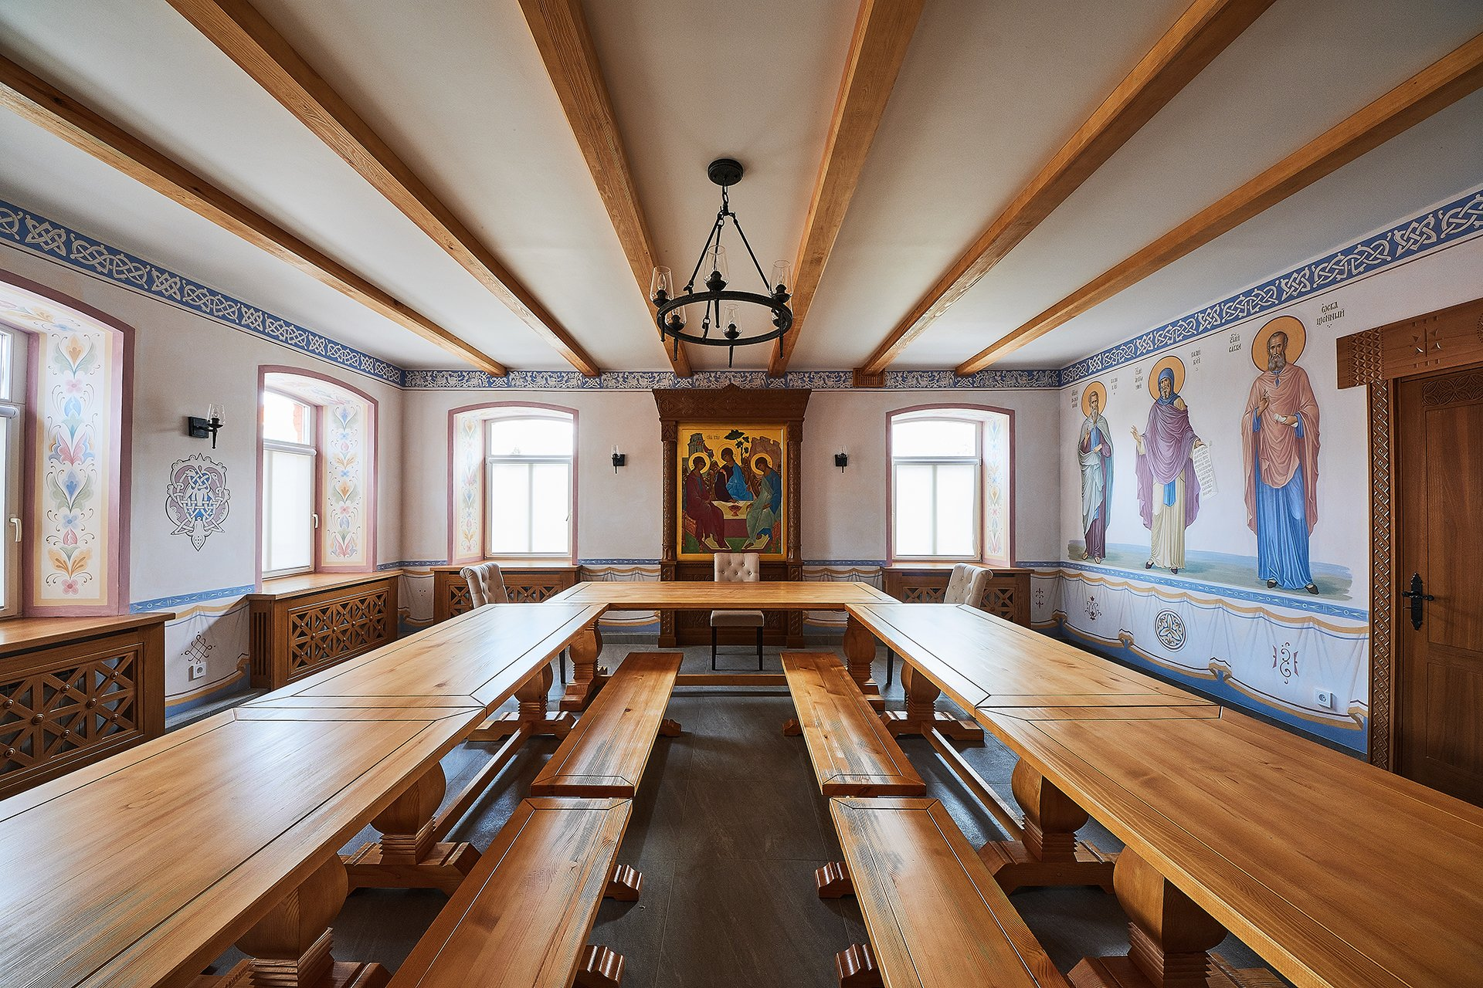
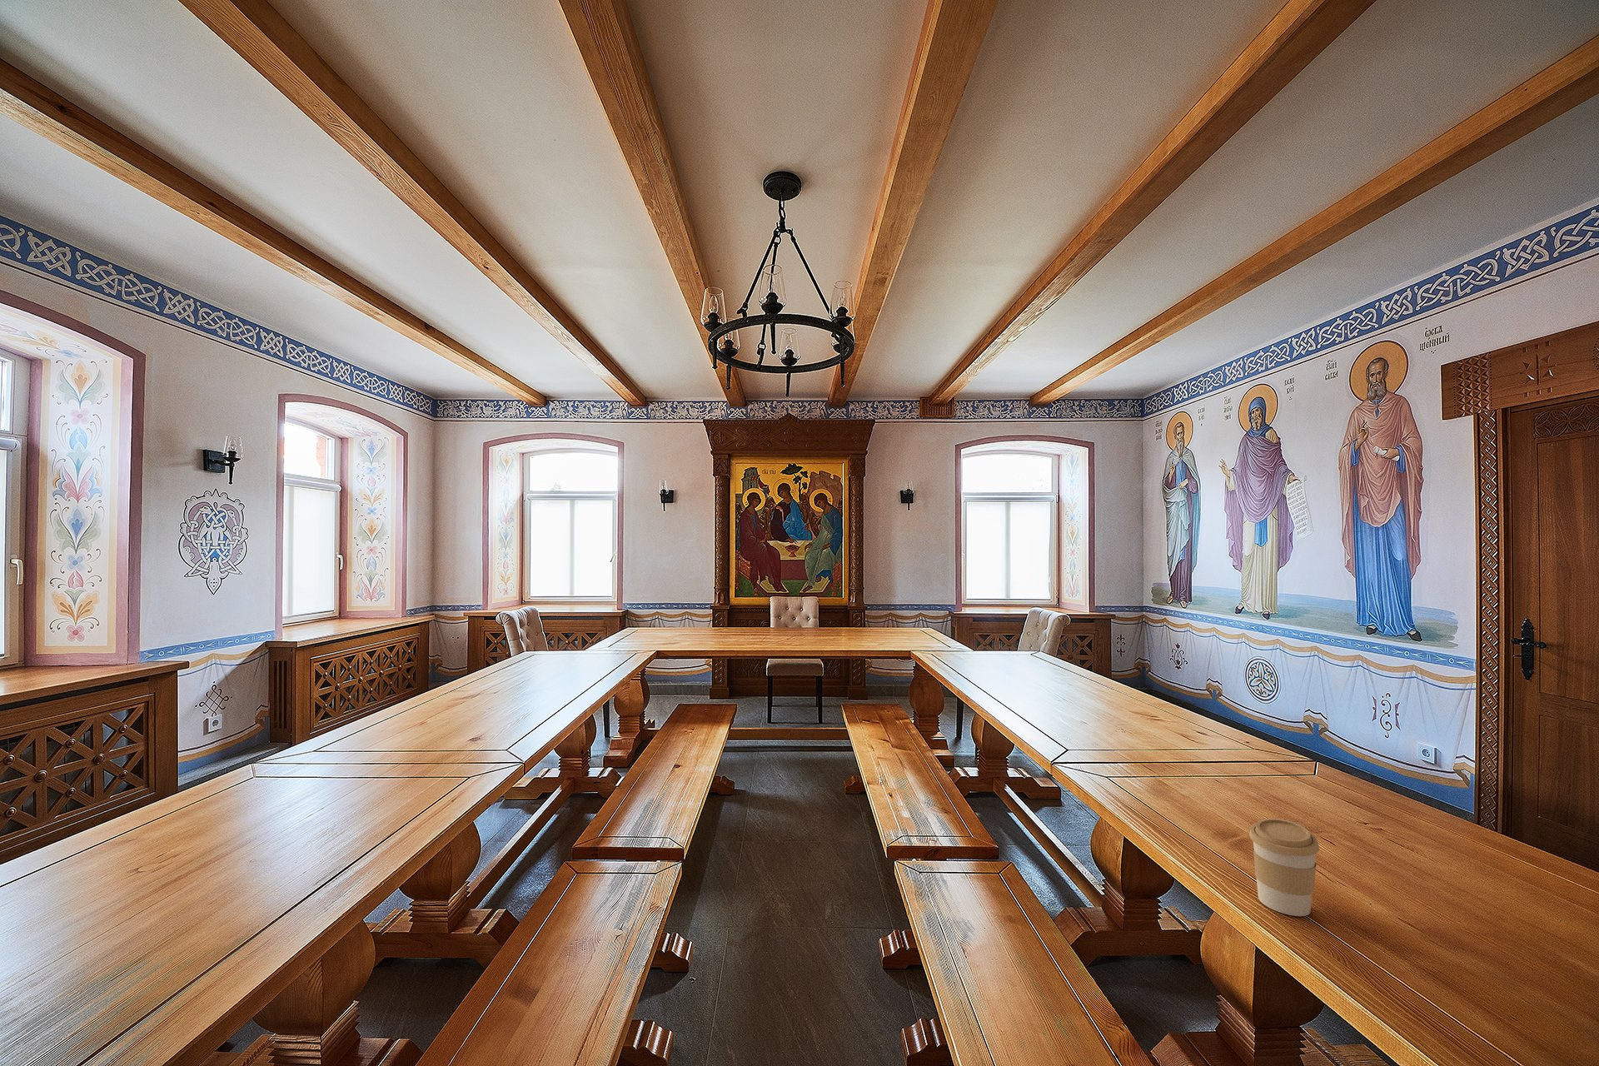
+ coffee cup [1248,817,1321,917]
